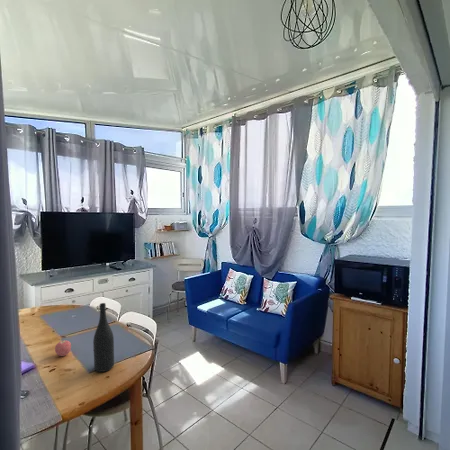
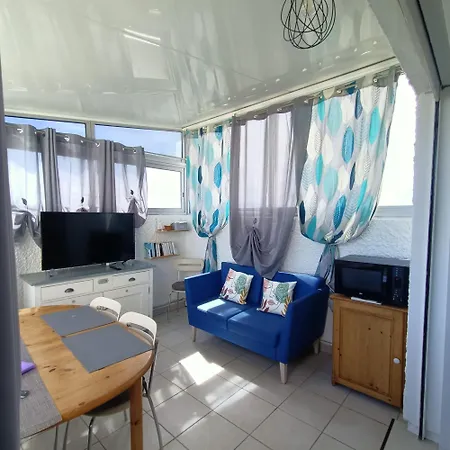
- apple [54,339,72,357]
- wine bottle [92,302,115,373]
